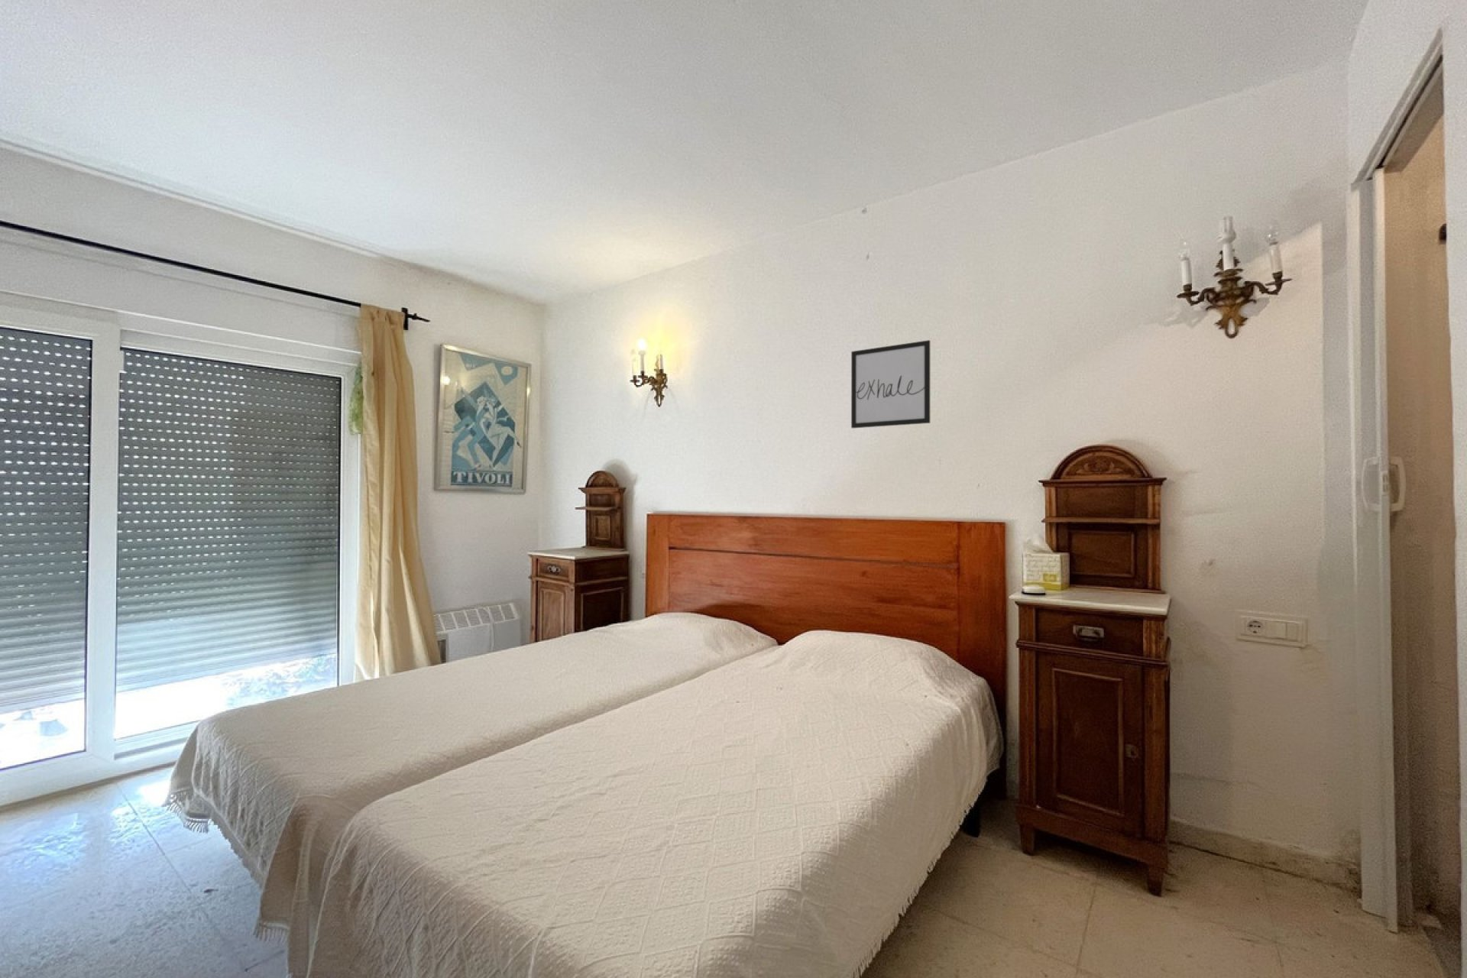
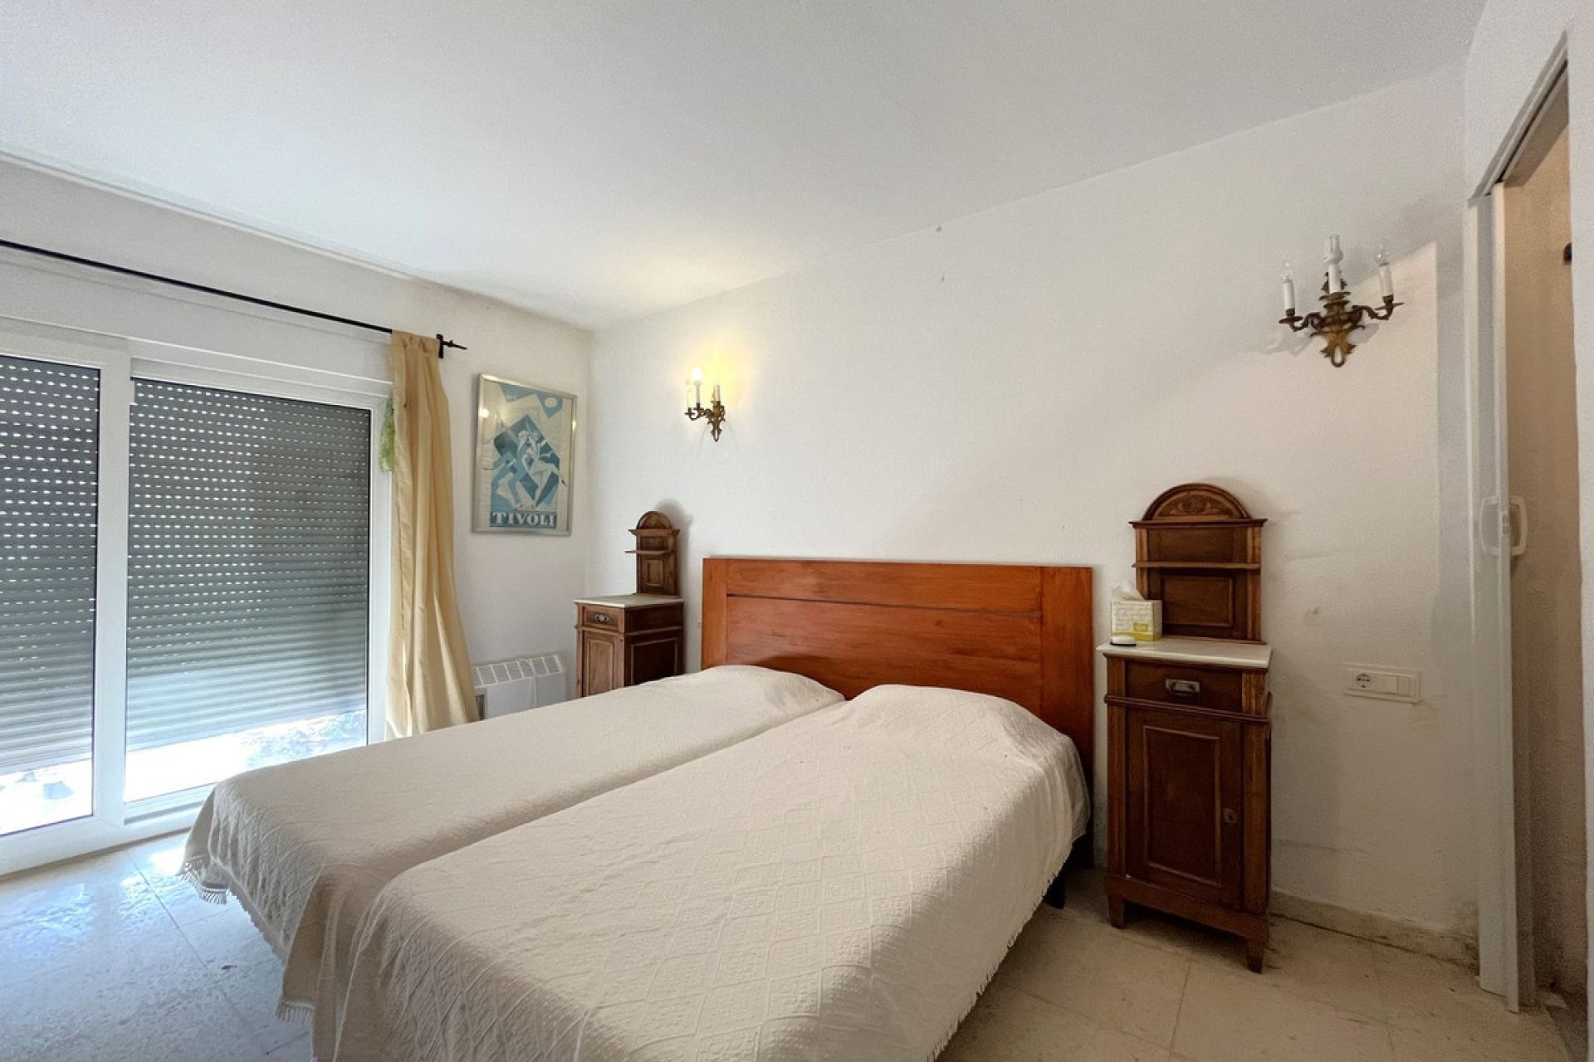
- wall art [850,339,931,429]
